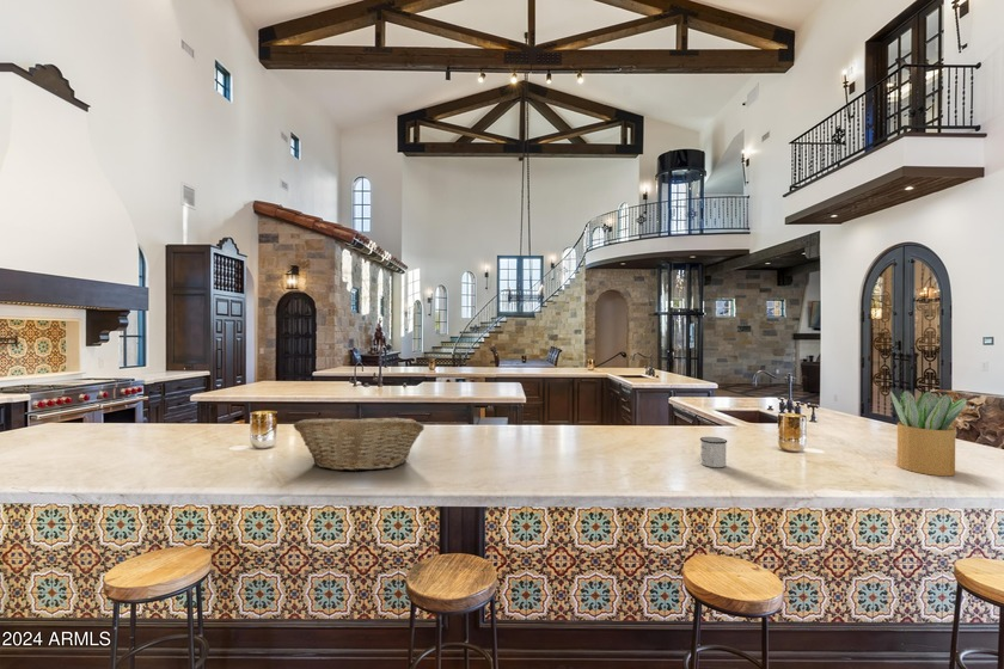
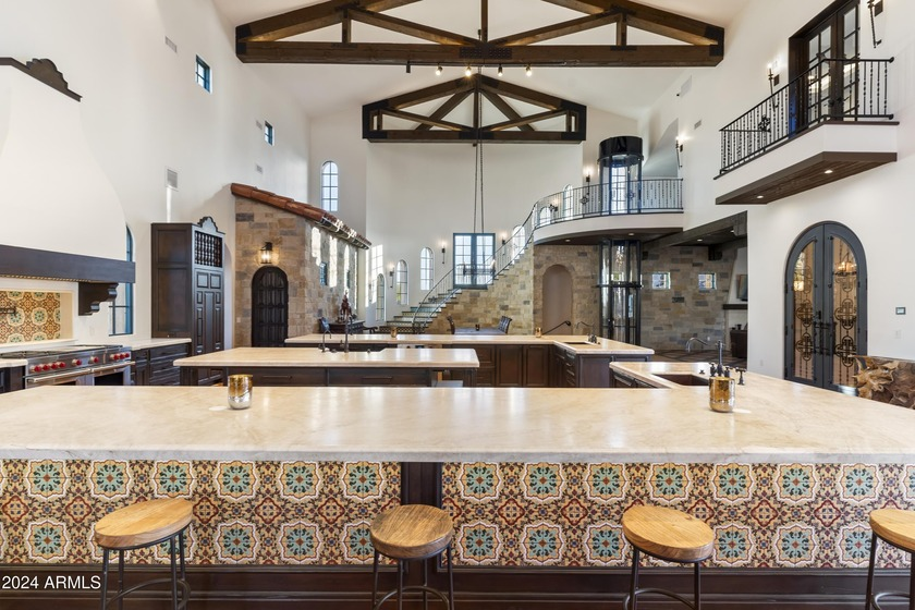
- mug [699,436,728,468]
- fruit basket [293,413,426,472]
- potted plant [889,389,968,477]
